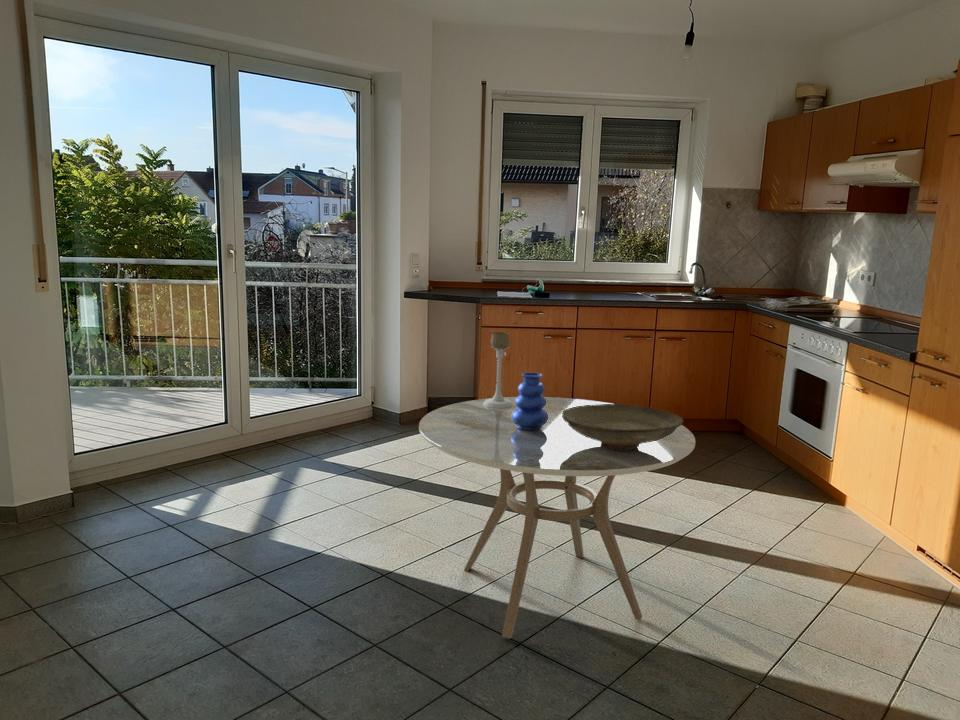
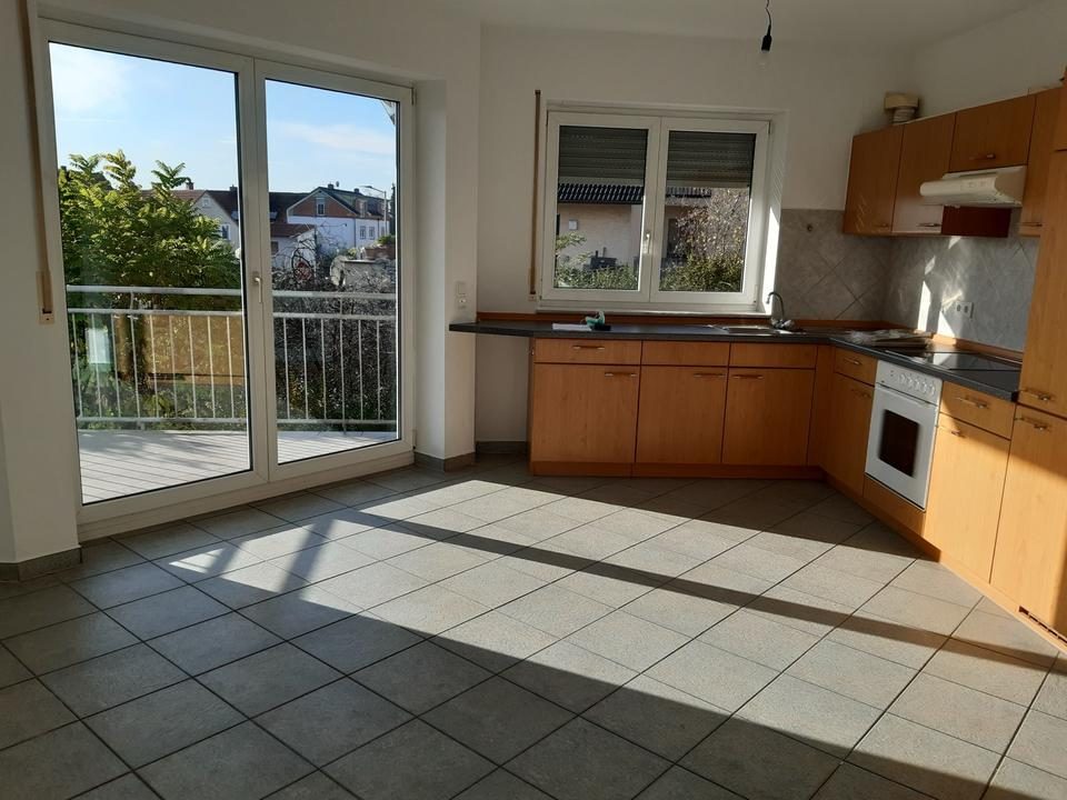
- vase [512,372,548,430]
- candle holder [483,331,513,408]
- dining table [418,396,696,640]
- decorative bowl [562,403,684,450]
